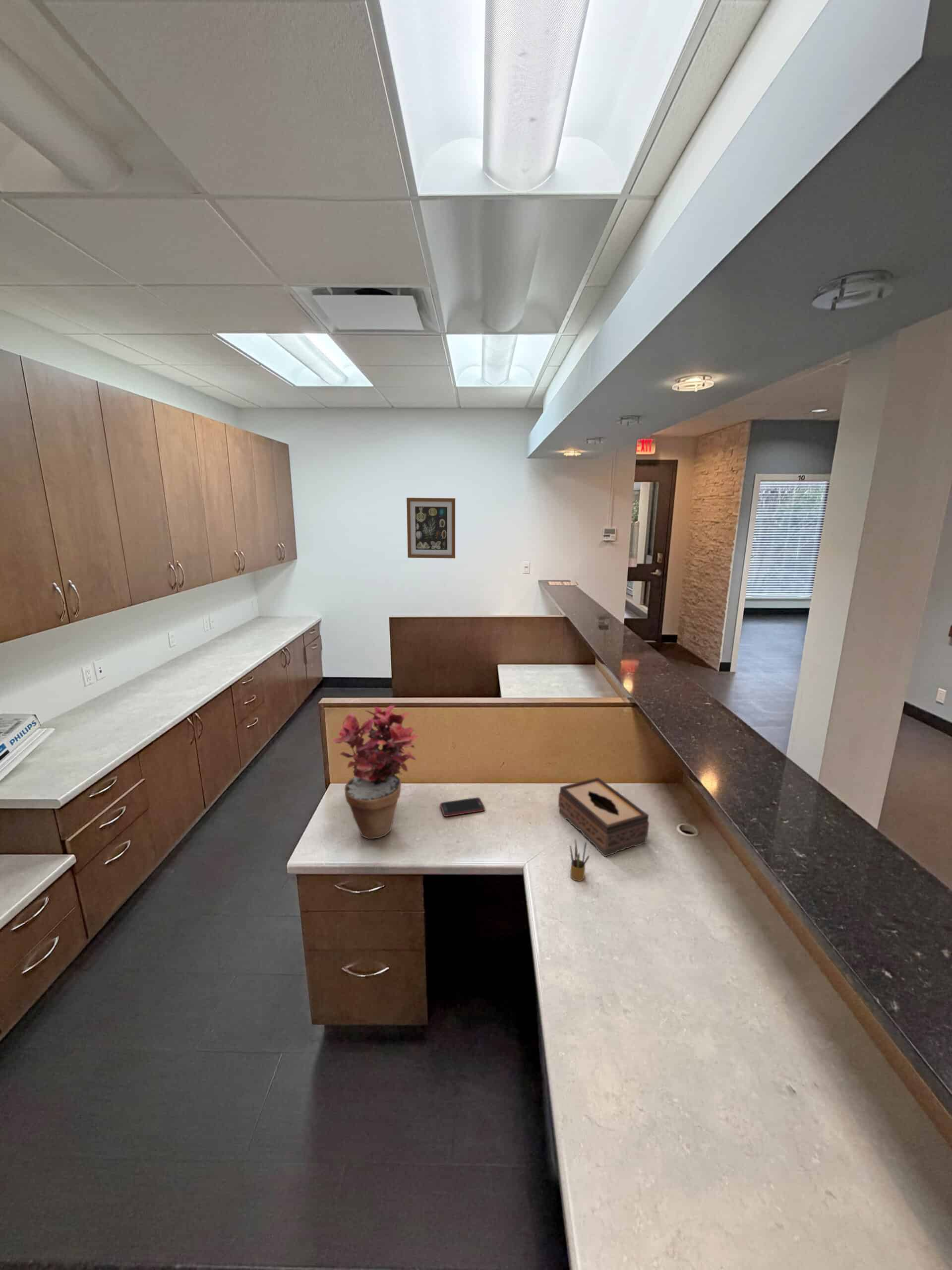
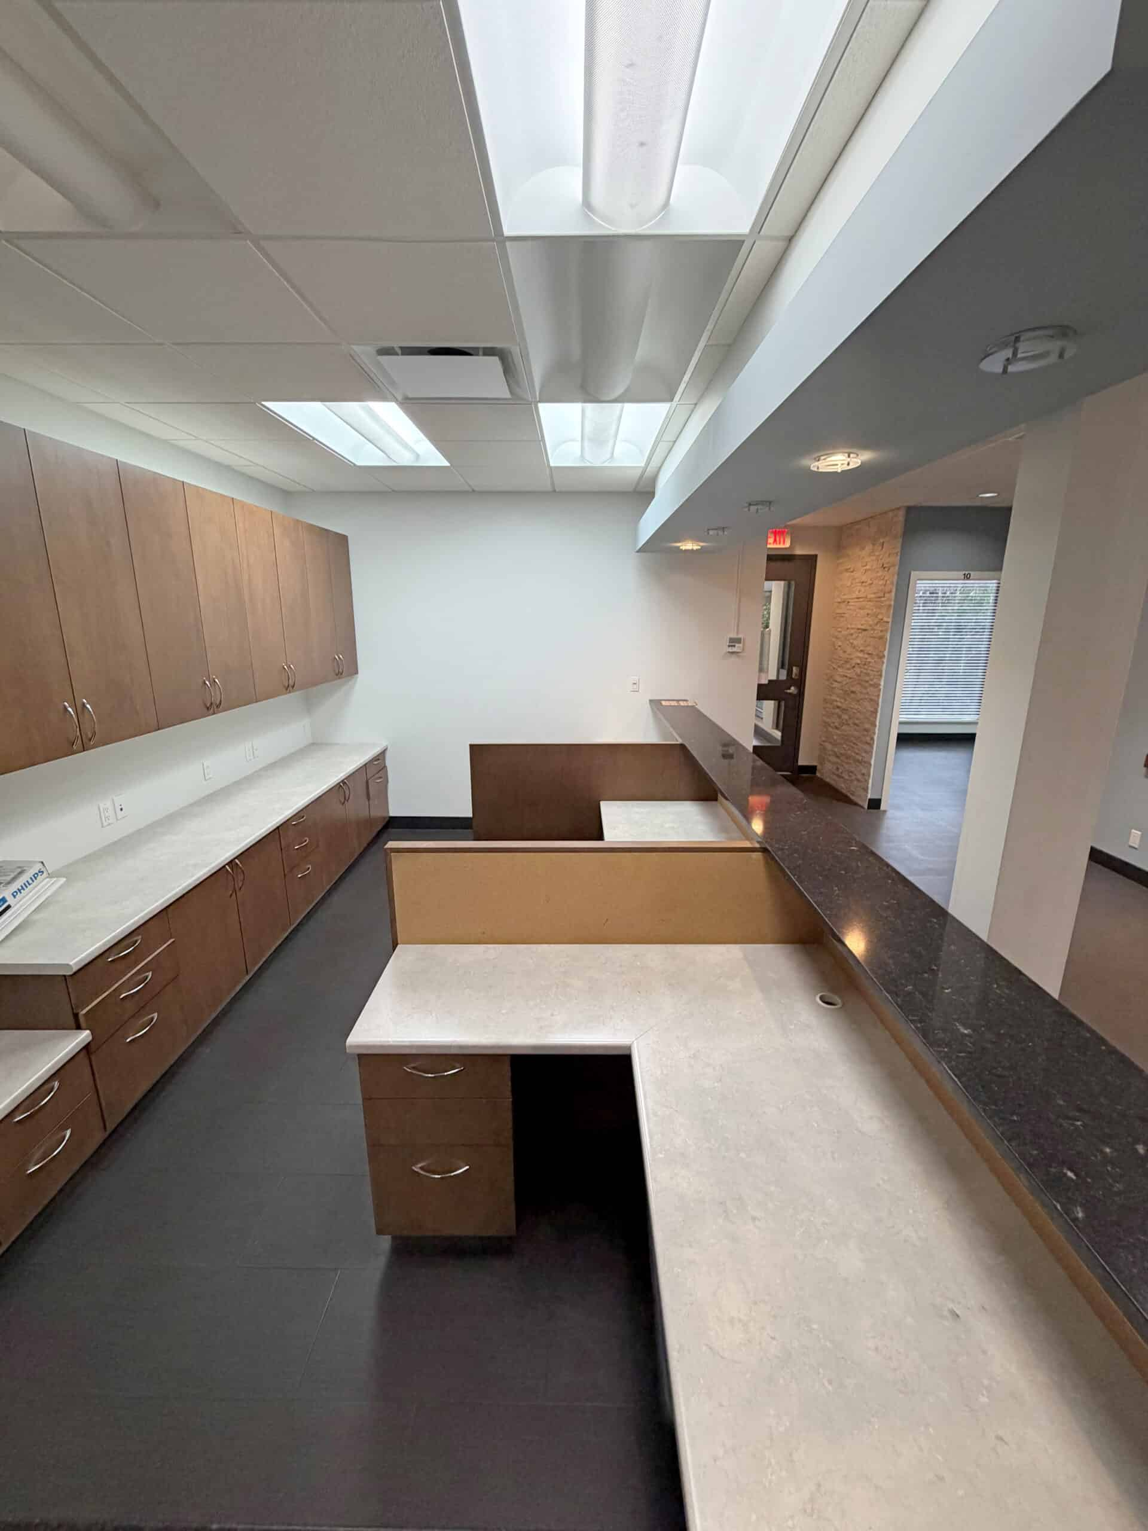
- wall art [406,497,456,559]
- potted plant [332,705,419,839]
- cell phone [440,797,485,817]
- tissue box [558,777,650,857]
- pencil box [569,837,590,882]
